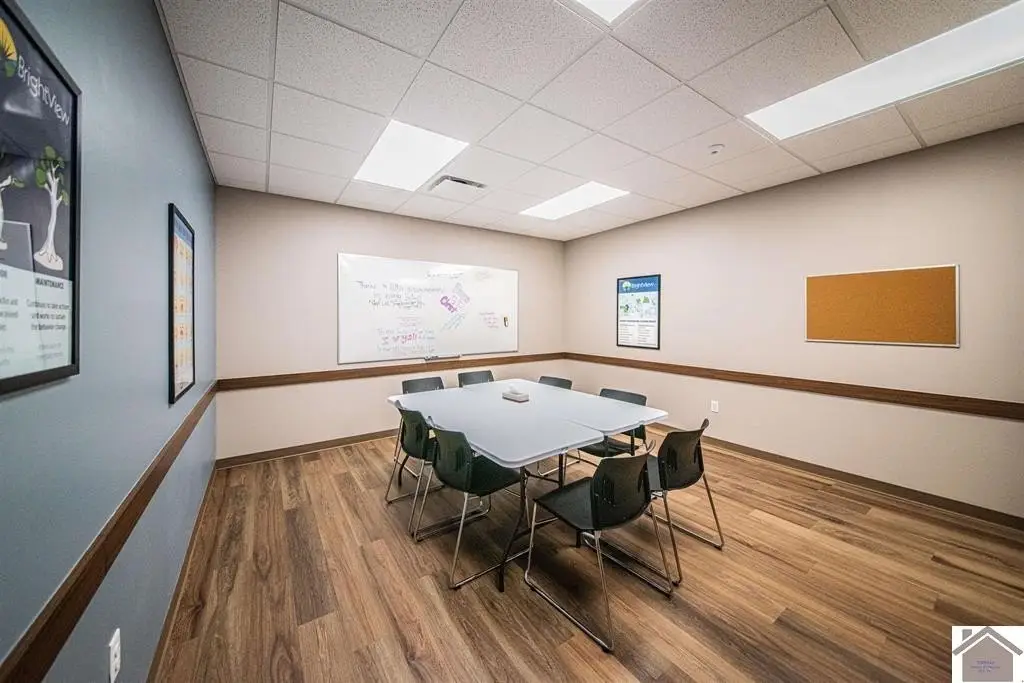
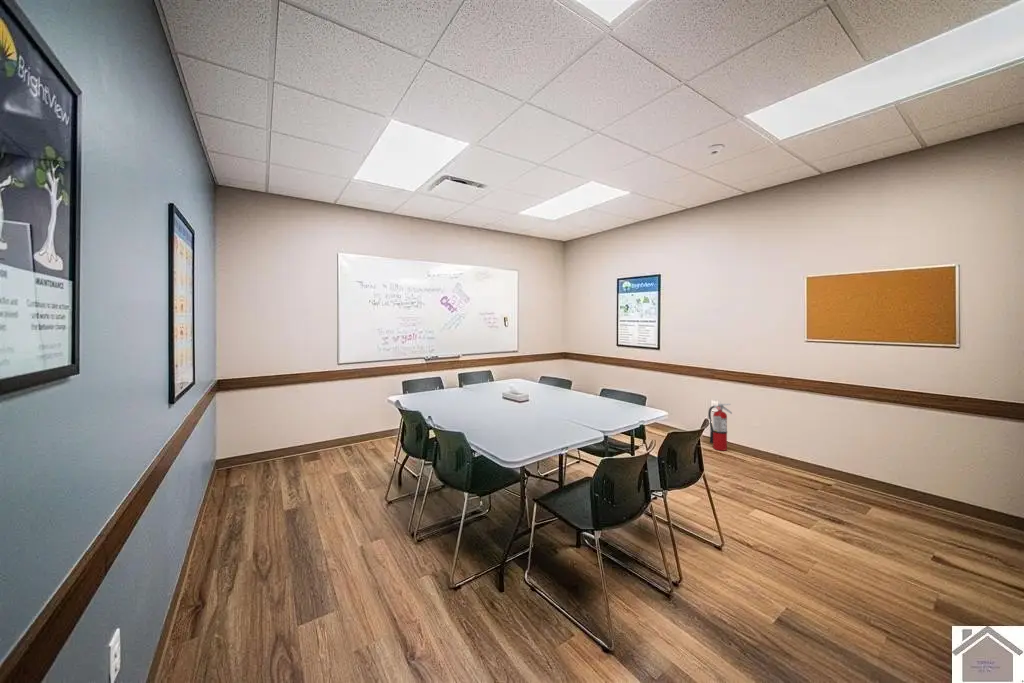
+ fire extinguisher [707,401,733,452]
